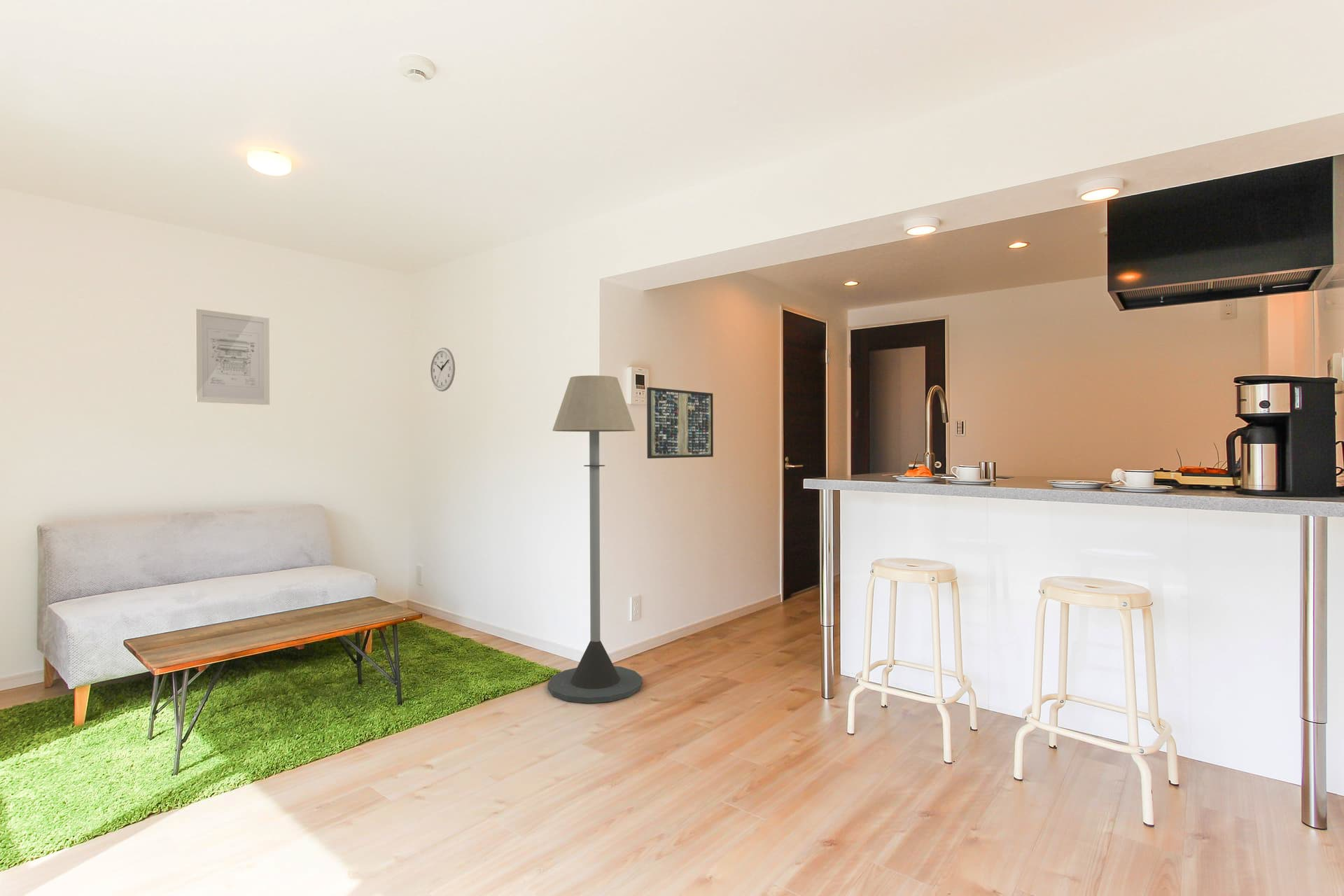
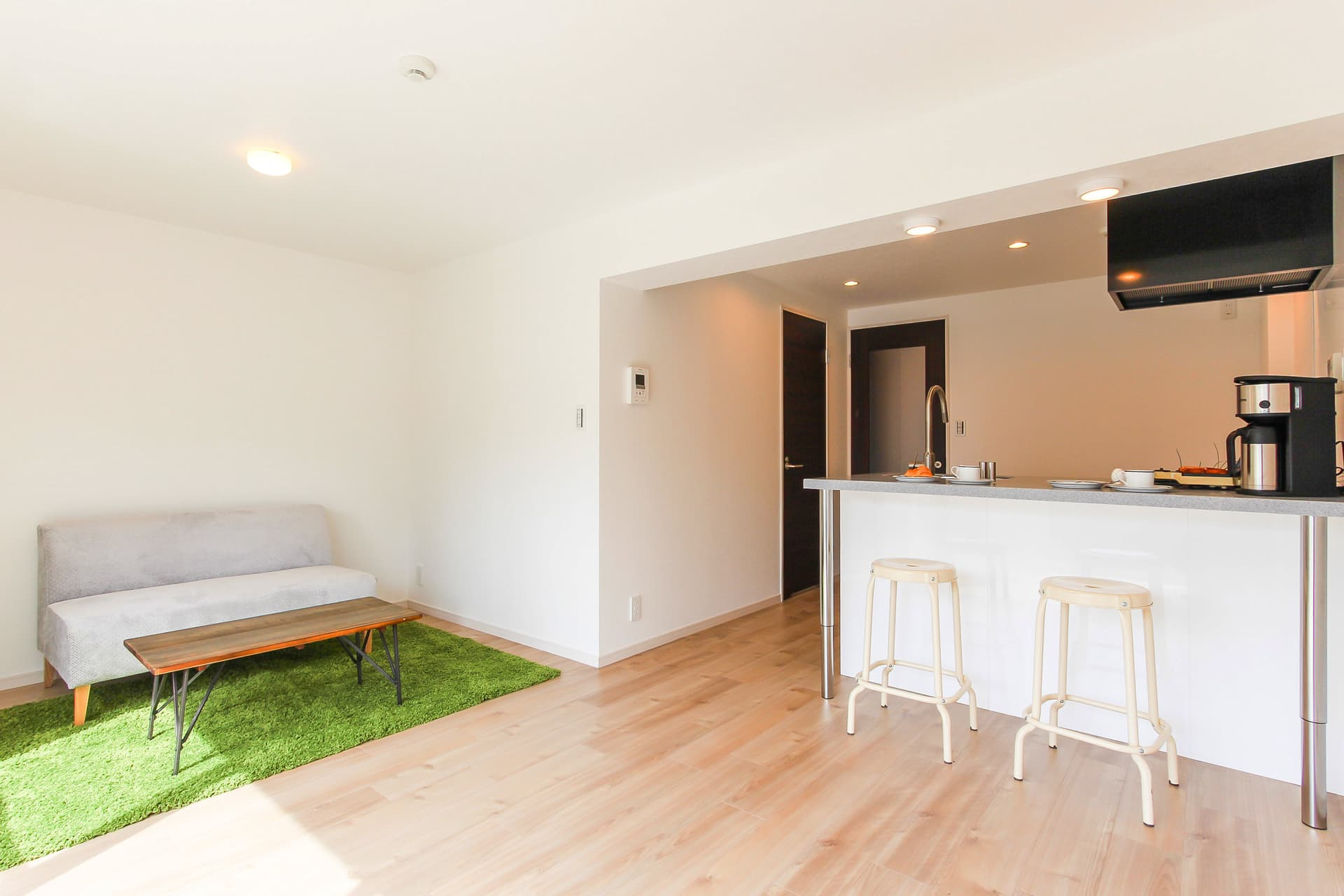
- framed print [646,386,714,459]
- wall clock [430,347,456,392]
- wall art [195,308,270,405]
- floor lamp [547,374,643,704]
